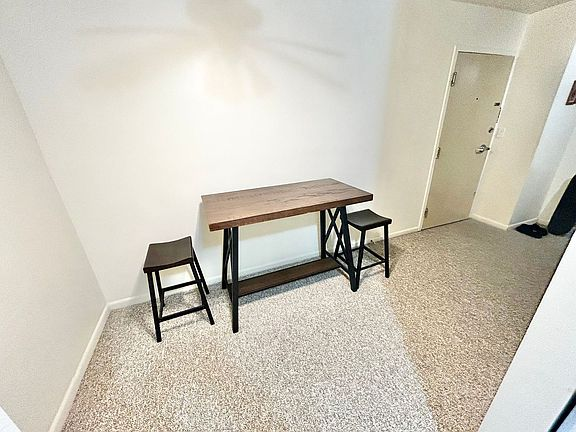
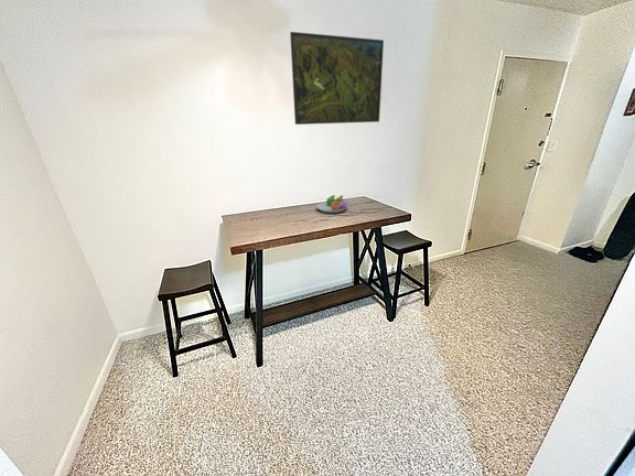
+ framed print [289,31,385,126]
+ fruit bowl [315,194,348,214]
